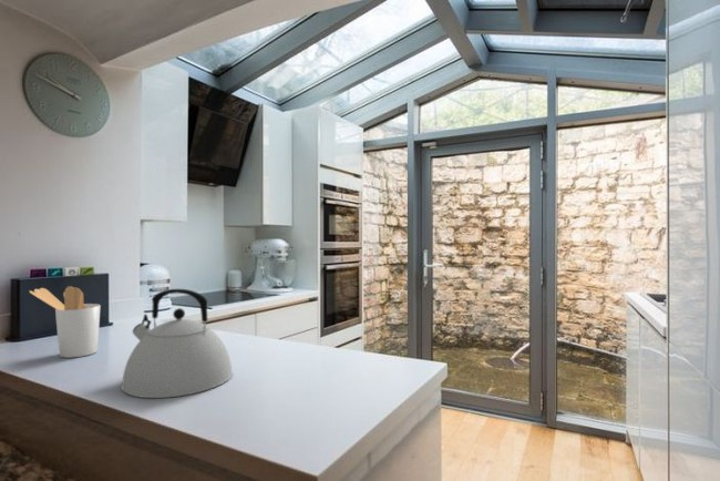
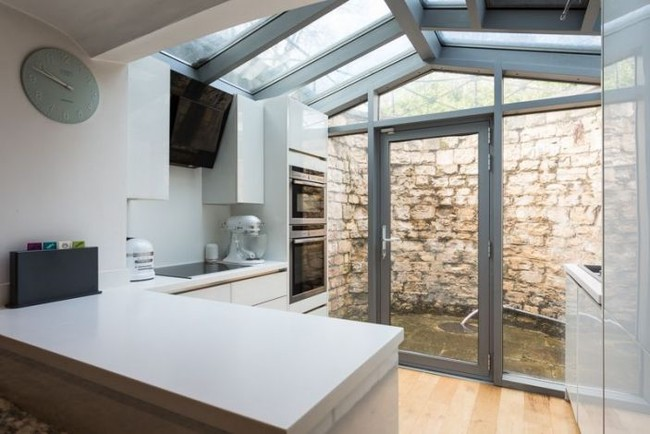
- kettle [121,288,234,399]
- utensil holder [28,285,102,359]
